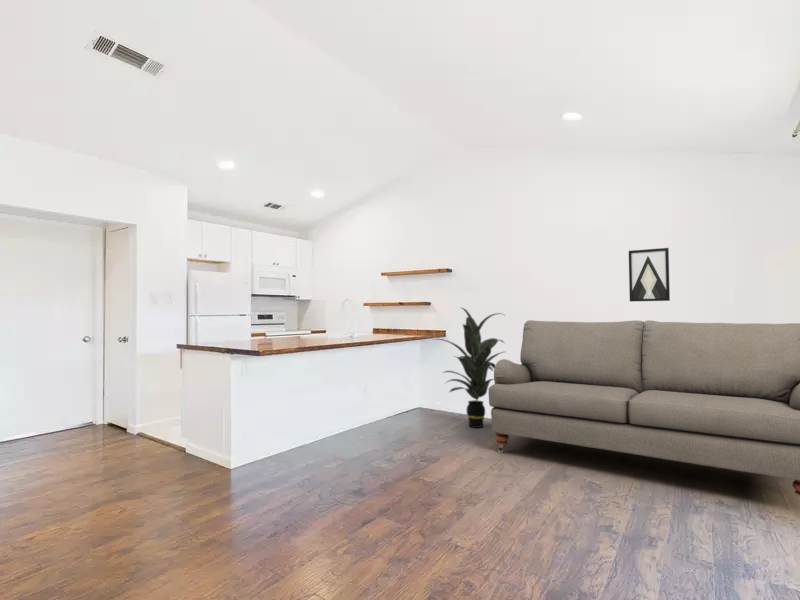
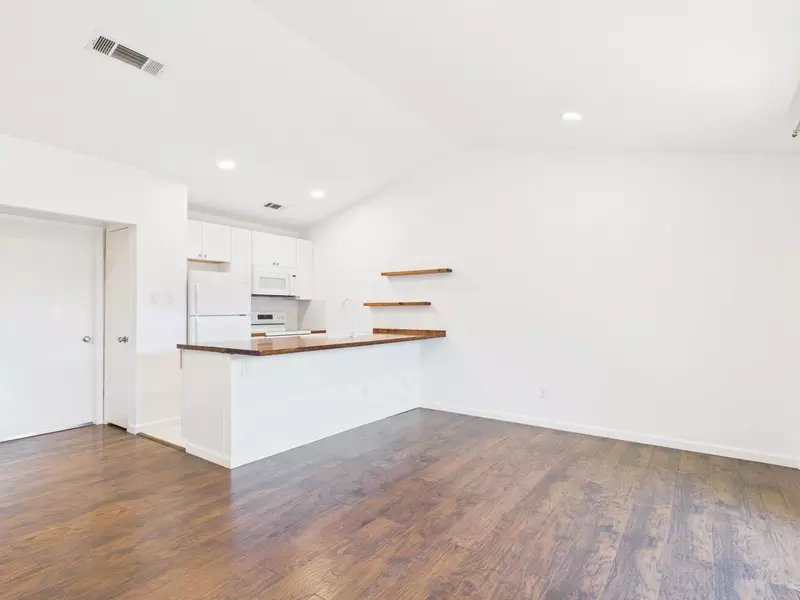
- indoor plant [433,306,505,429]
- sofa [488,319,800,497]
- wall art [628,247,671,302]
